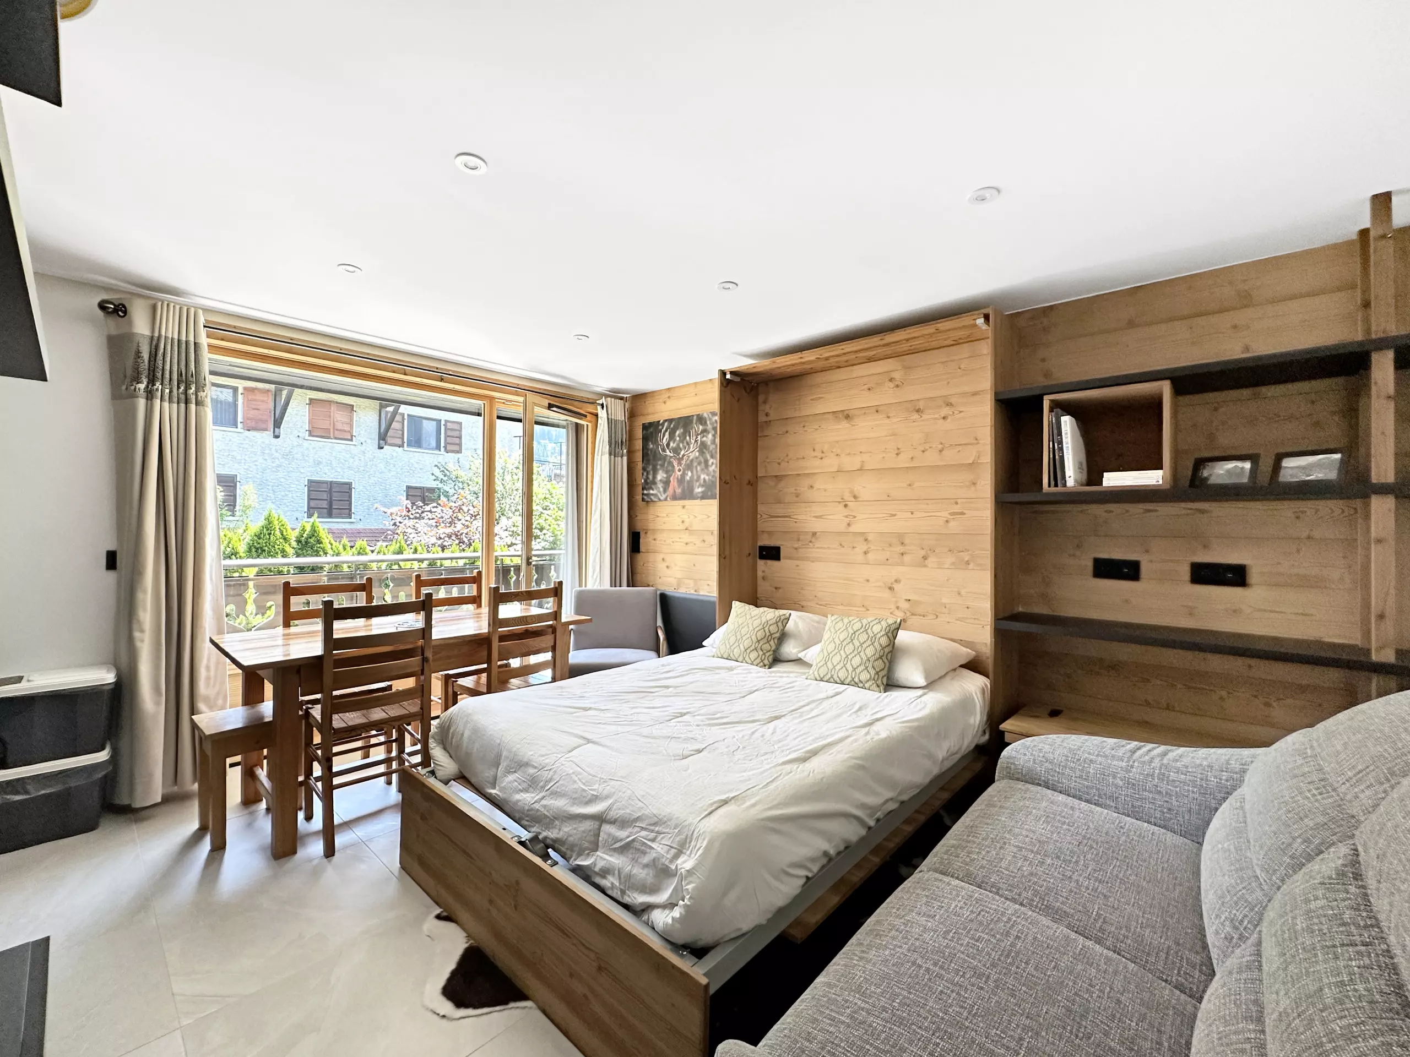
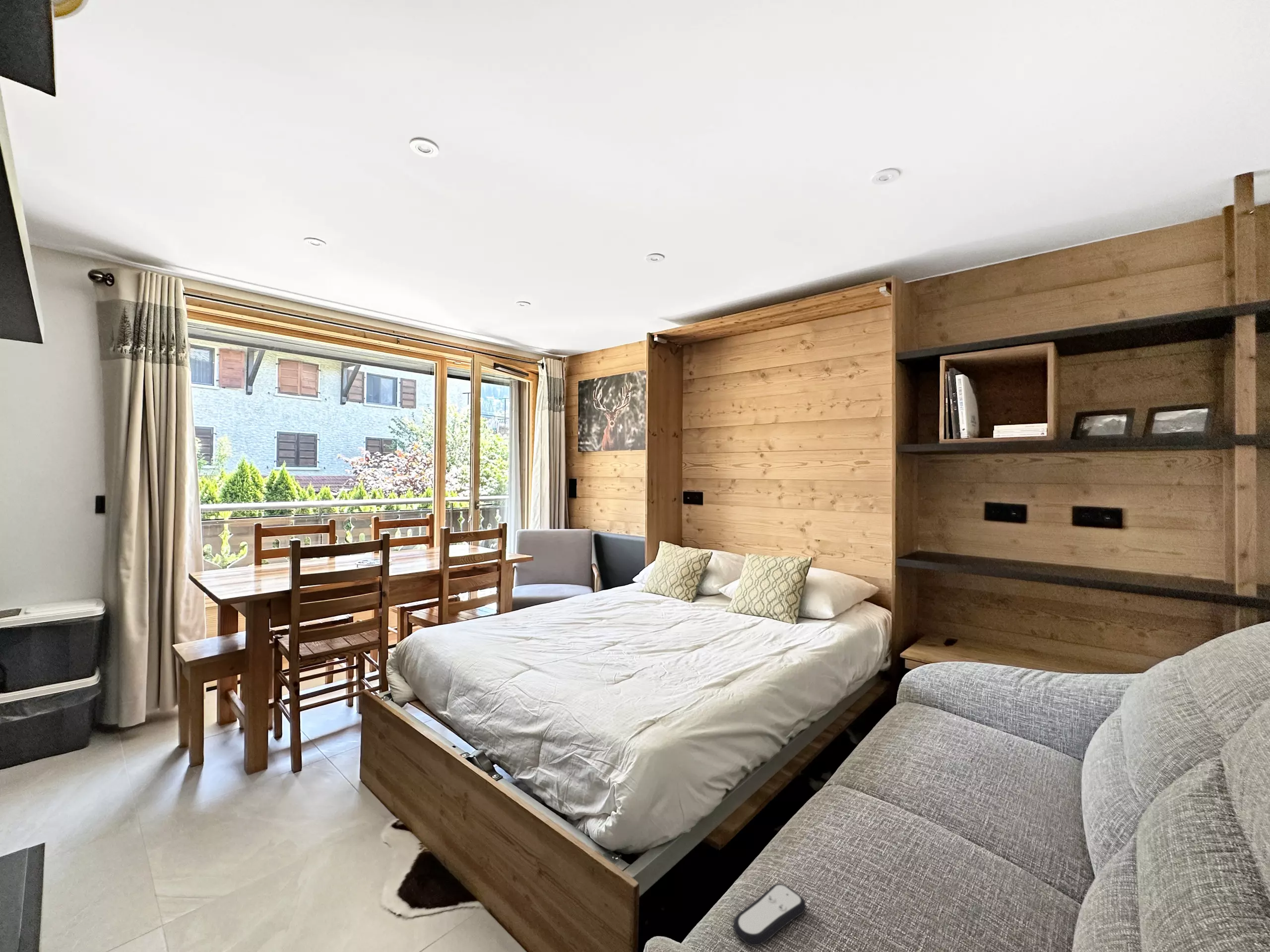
+ remote control [732,883,807,946]
